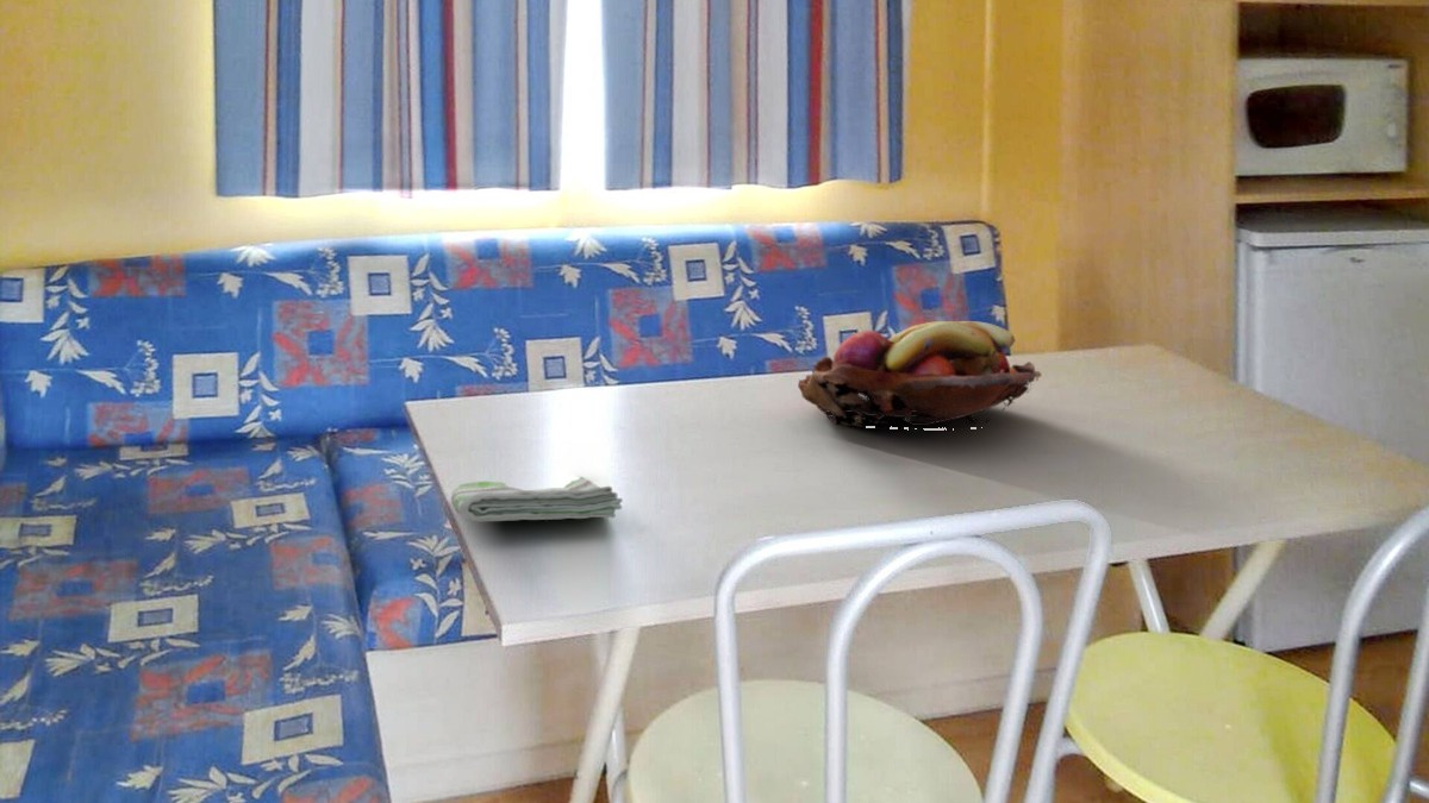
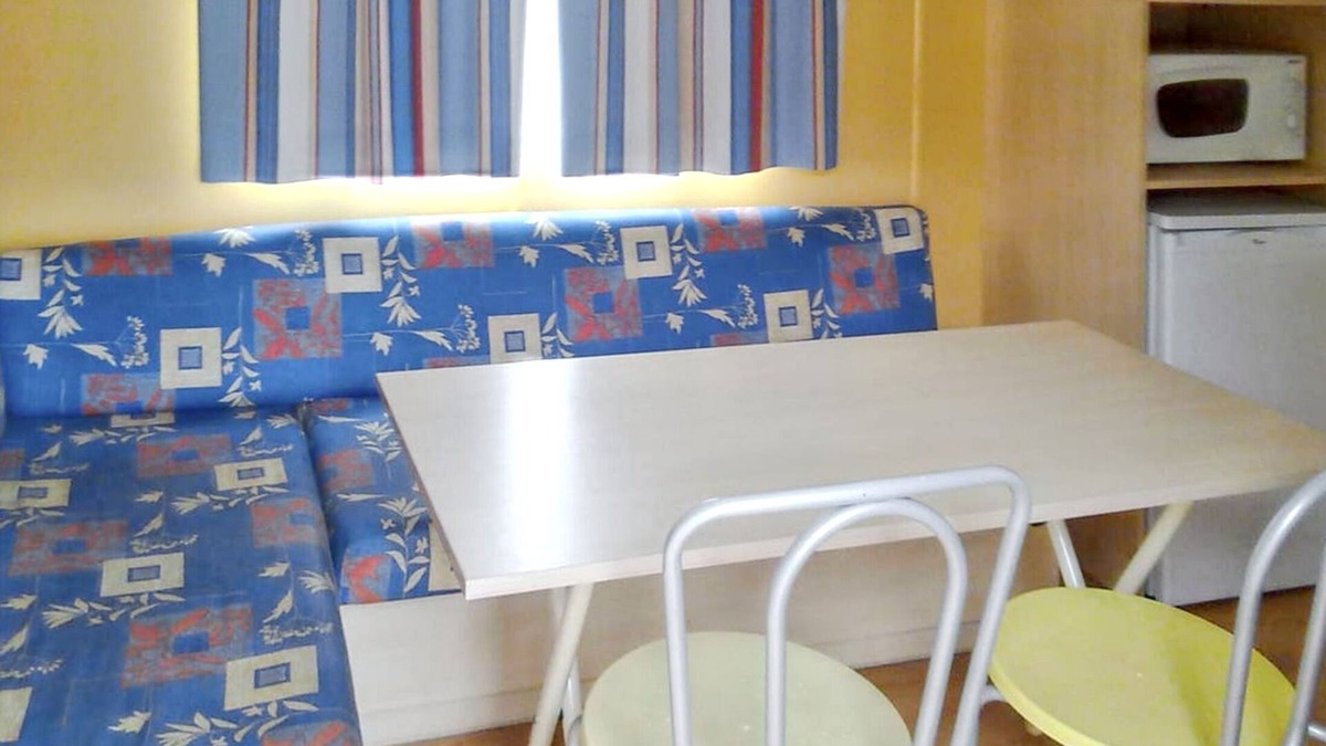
- fruit basket [797,320,1043,431]
- dish towel [450,477,624,522]
